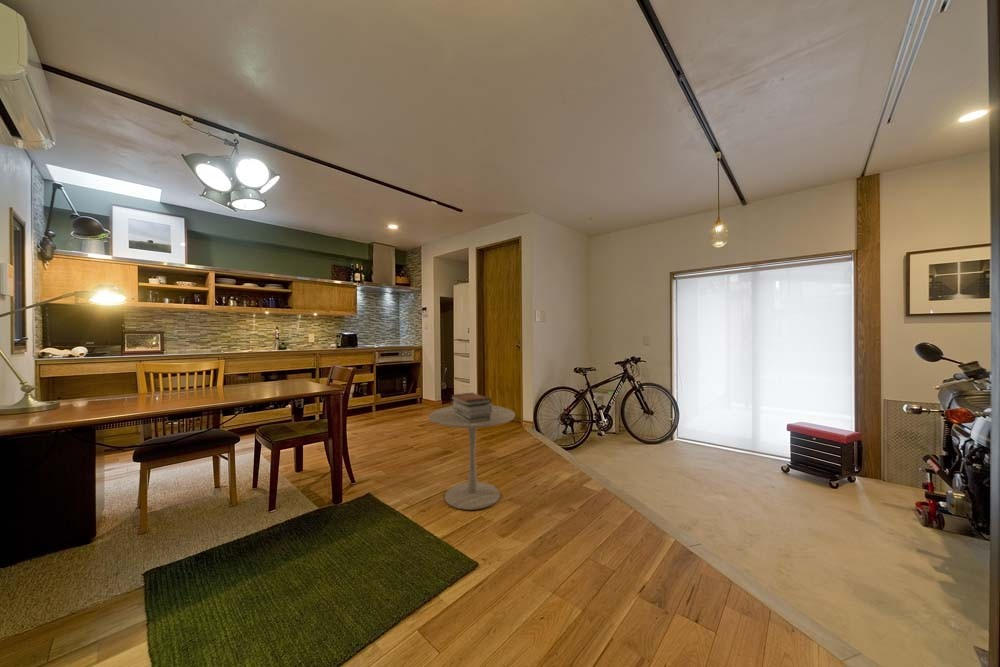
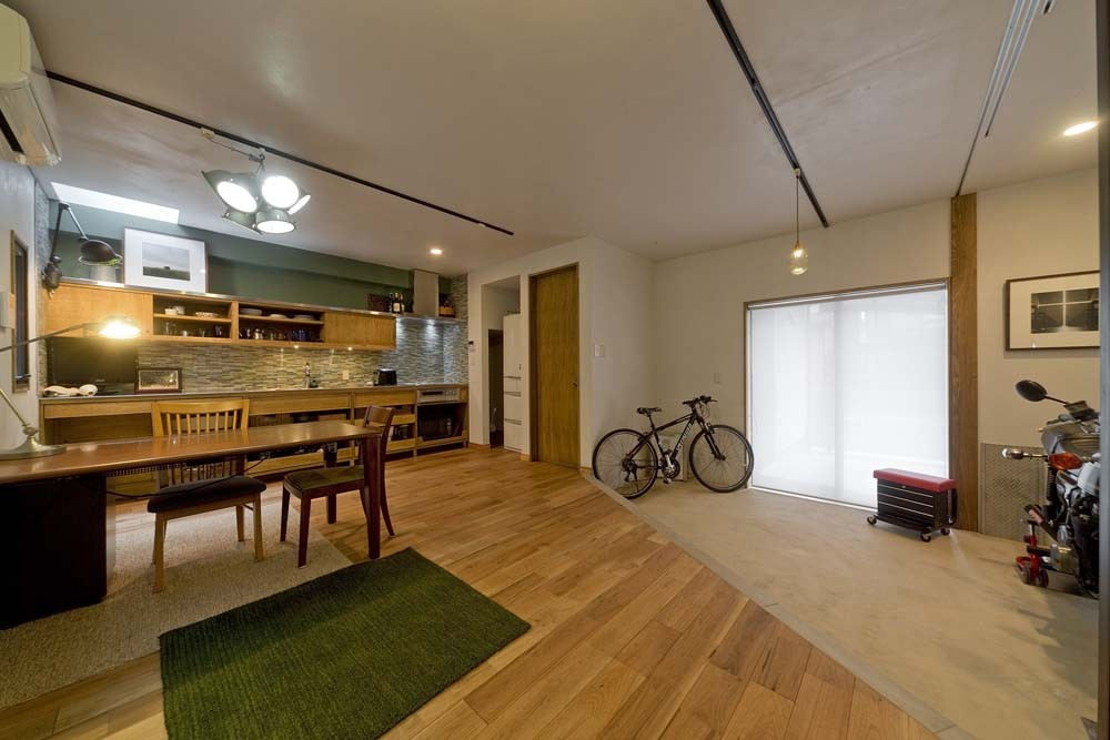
- side table [428,404,516,511]
- book stack [450,392,493,423]
